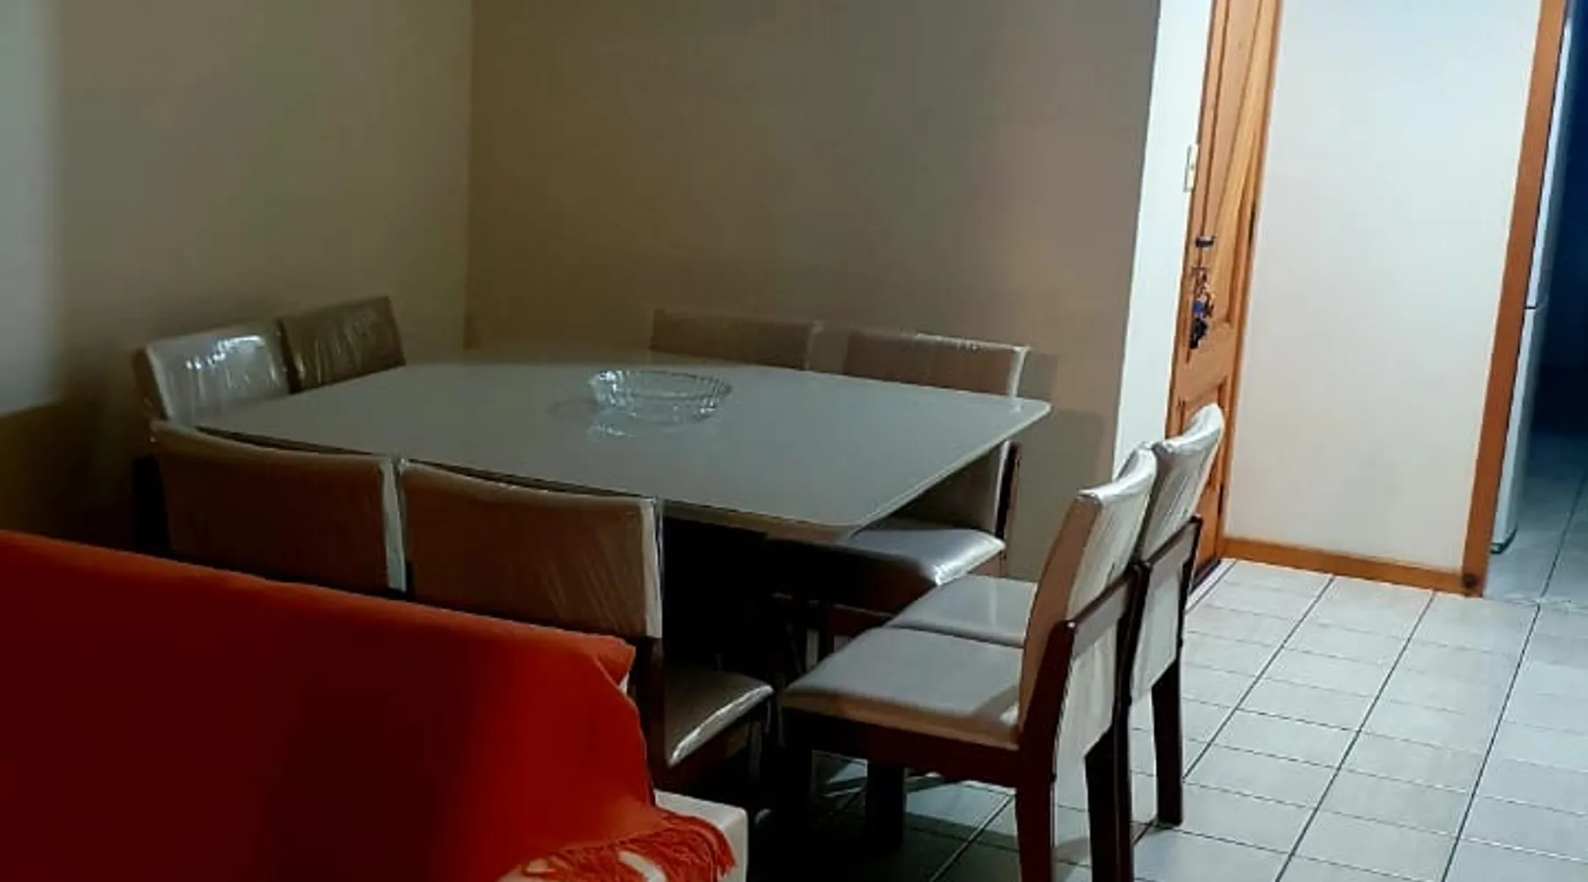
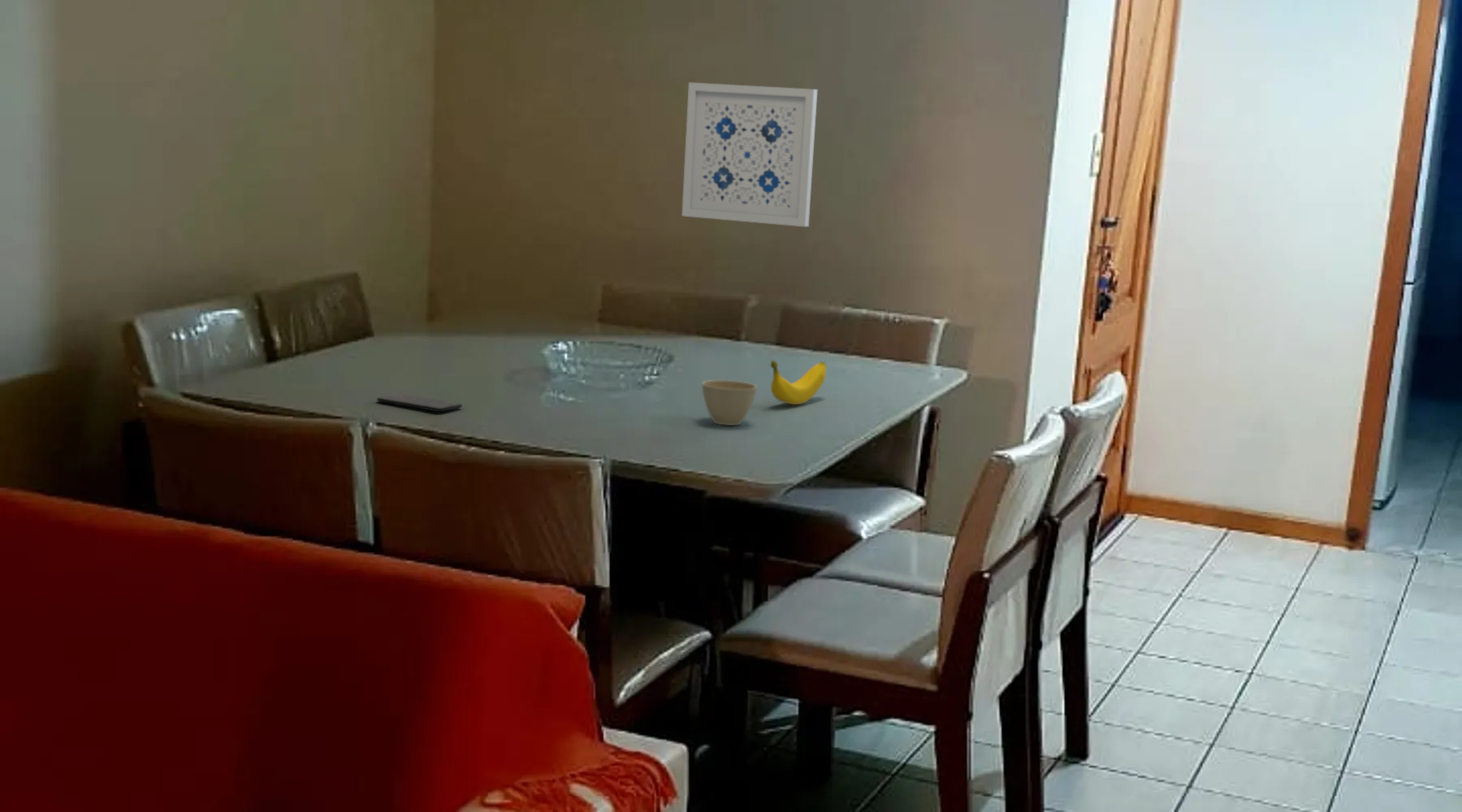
+ smartphone [376,393,463,412]
+ wall art [681,81,818,227]
+ flower pot [702,379,758,426]
+ banana [770,359,828,405]
